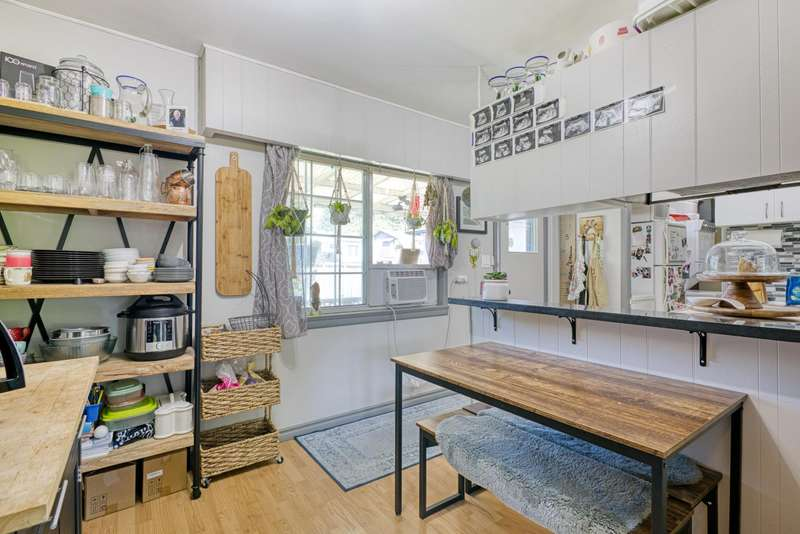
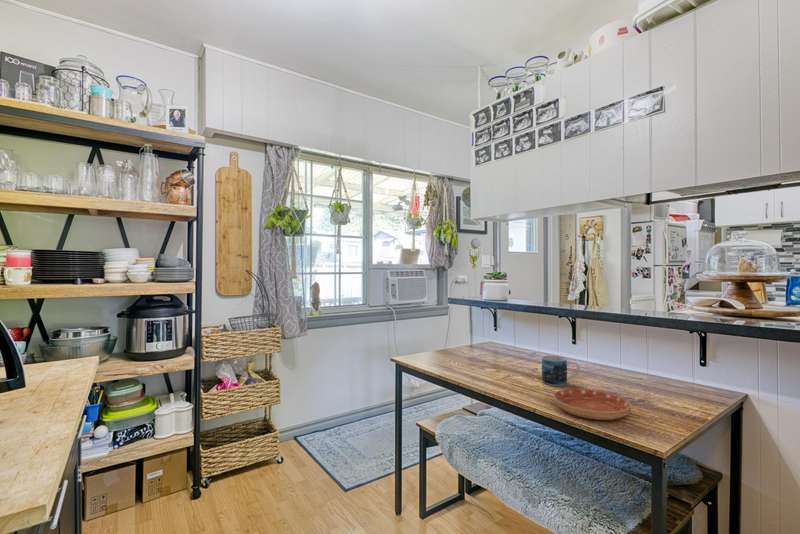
+ saucer [552,388,632,421]
+ mug [541,355,581,387]
